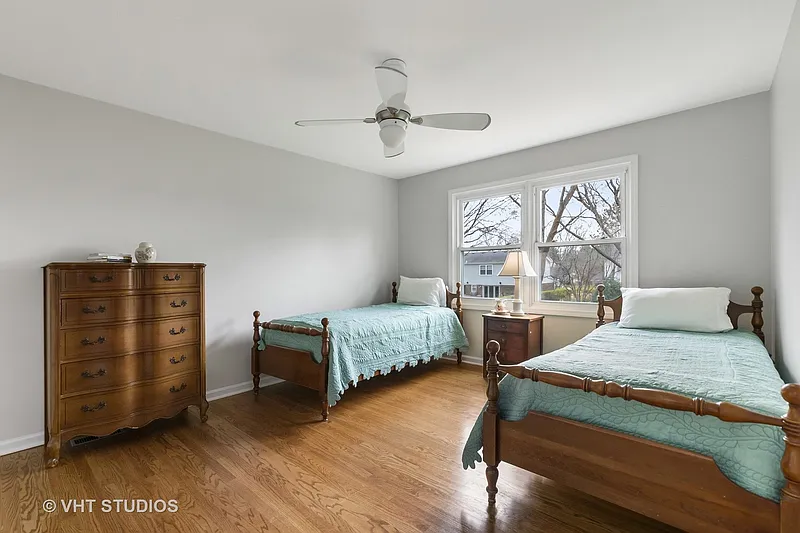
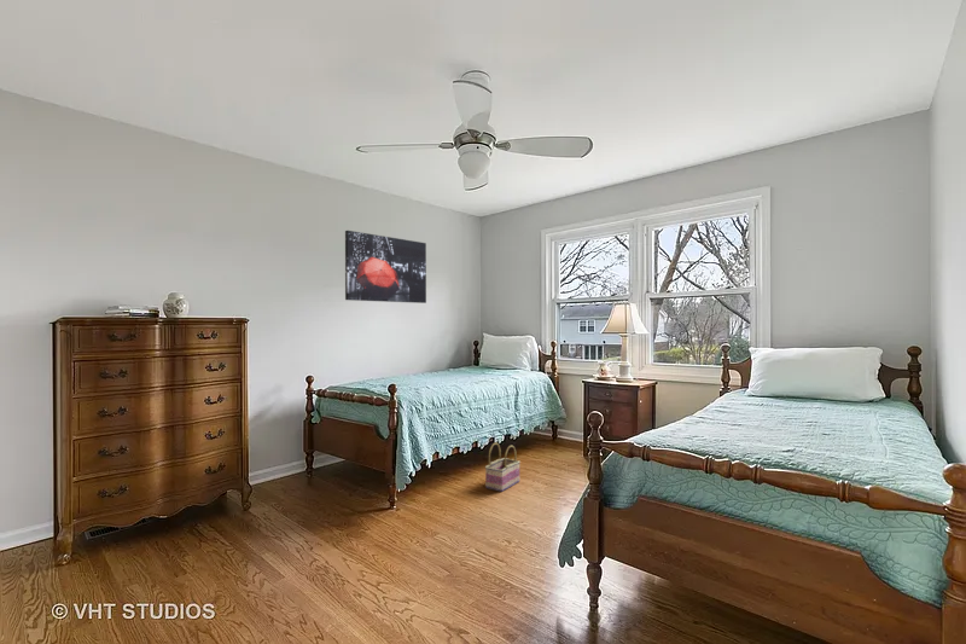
+ basket [484,442,522,493]
+ wall art [344,230,427,304]
